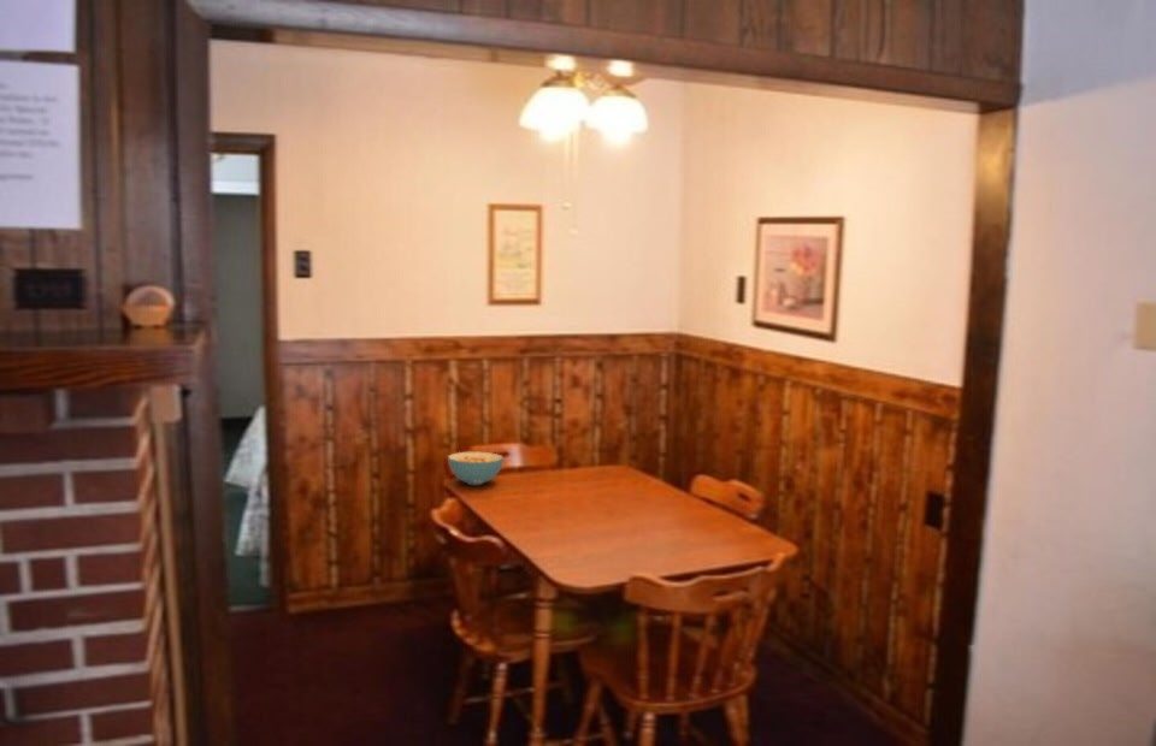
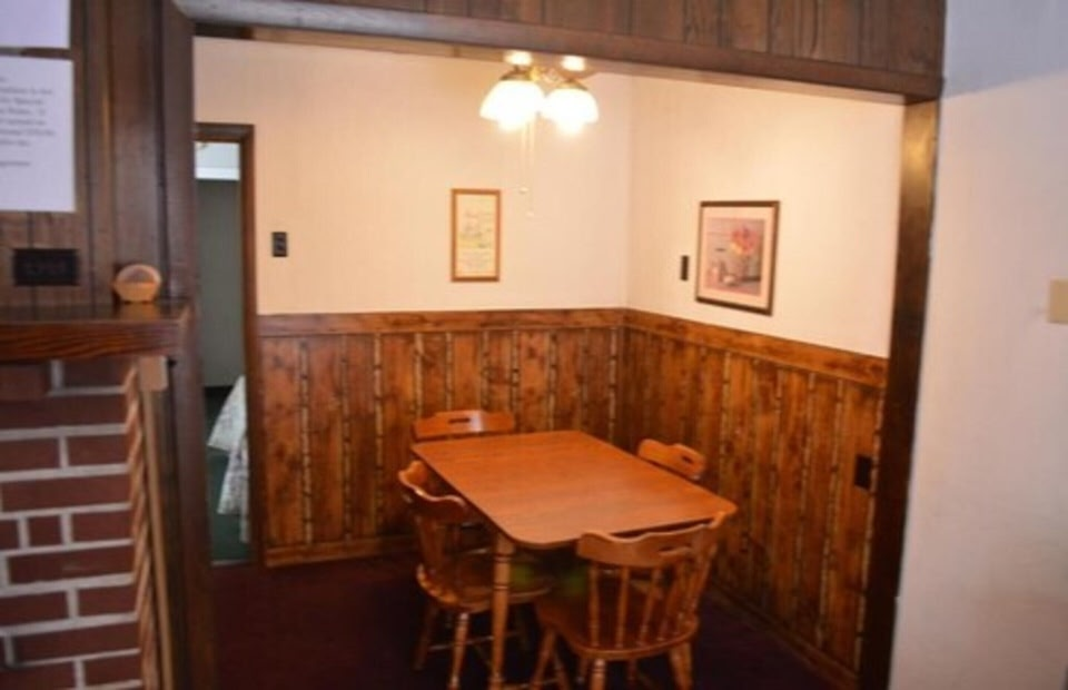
- cereal bowl [447,451,505,486]
